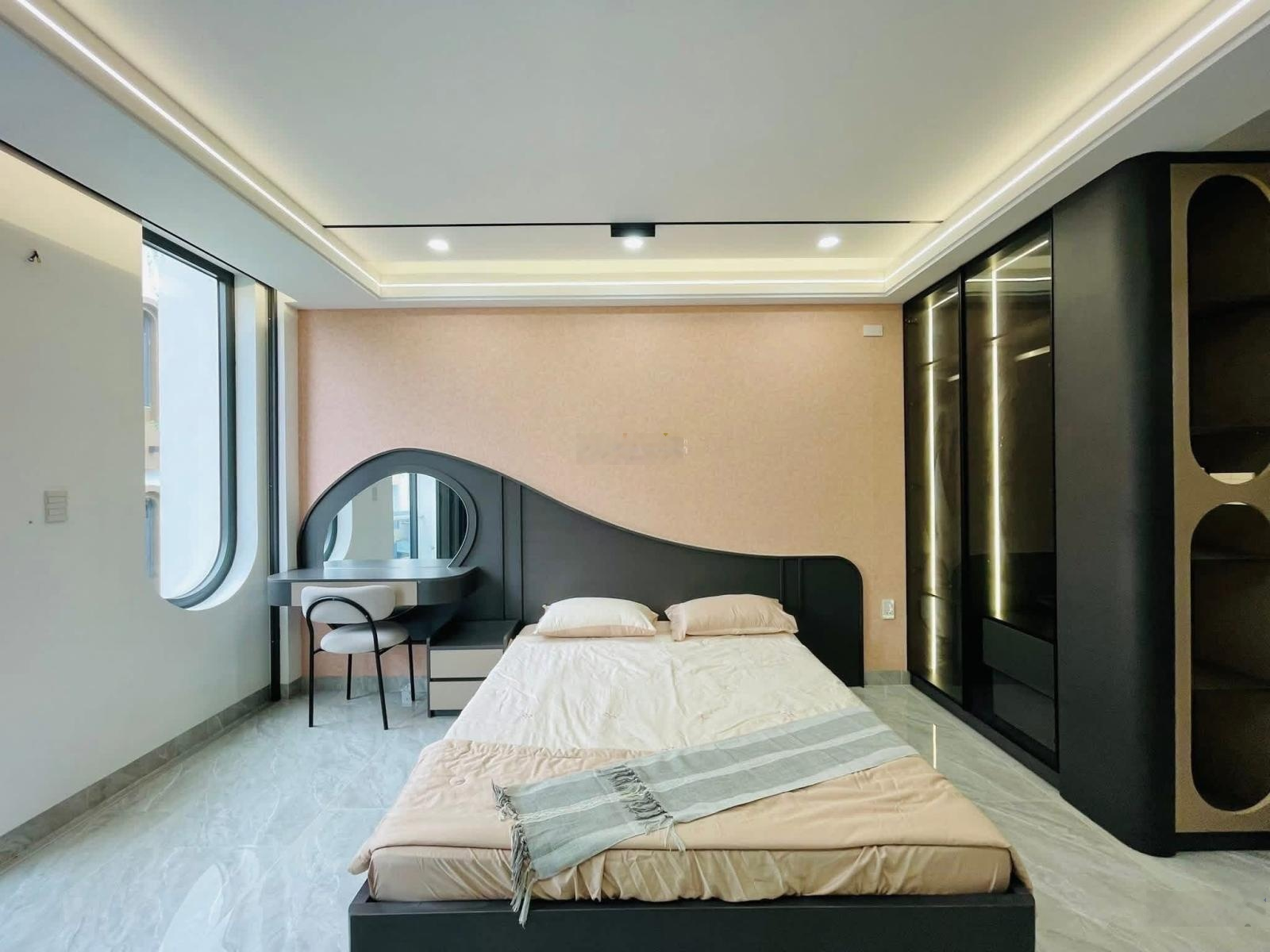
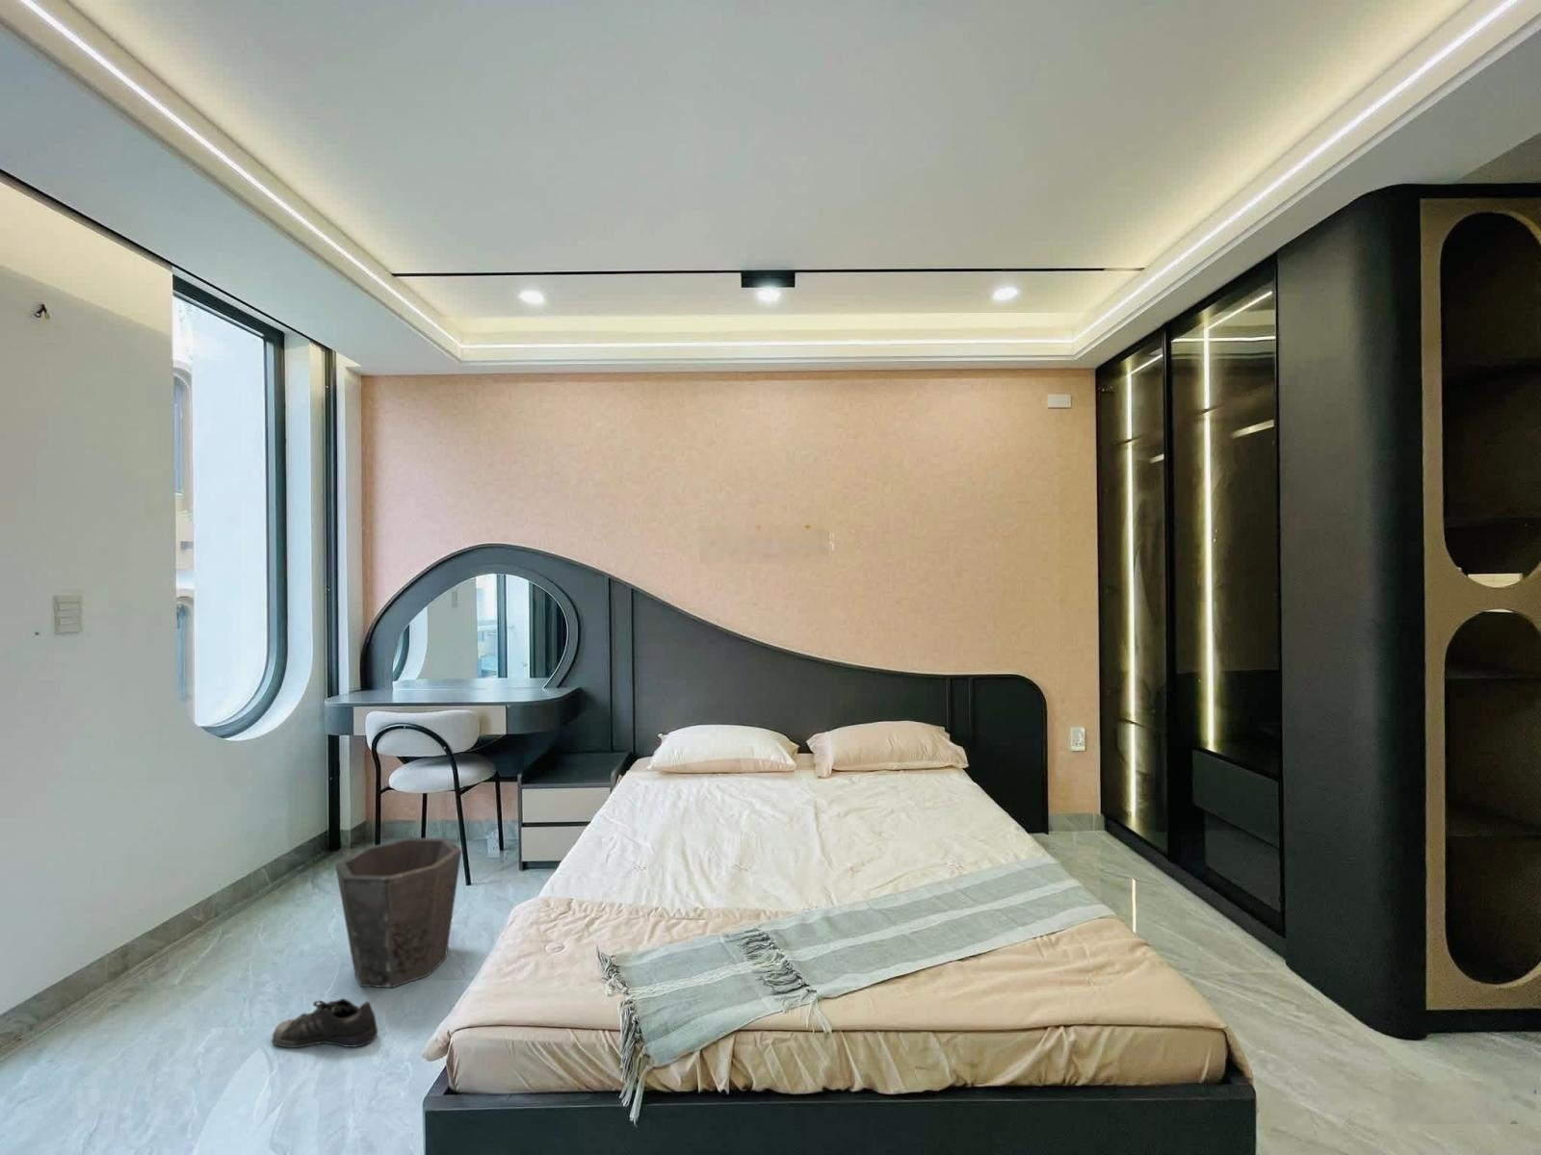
+ shoe [272,998,379,1048]
+ waste bin [334,836,462,989]
